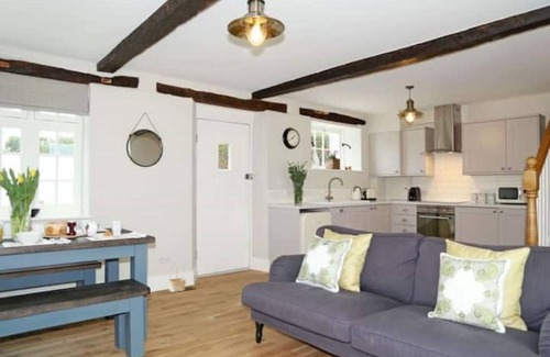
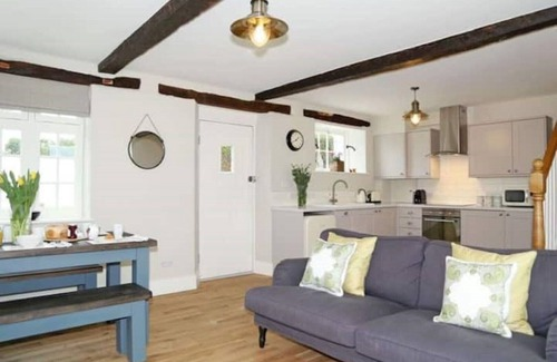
- basket [167,263,187,293]
